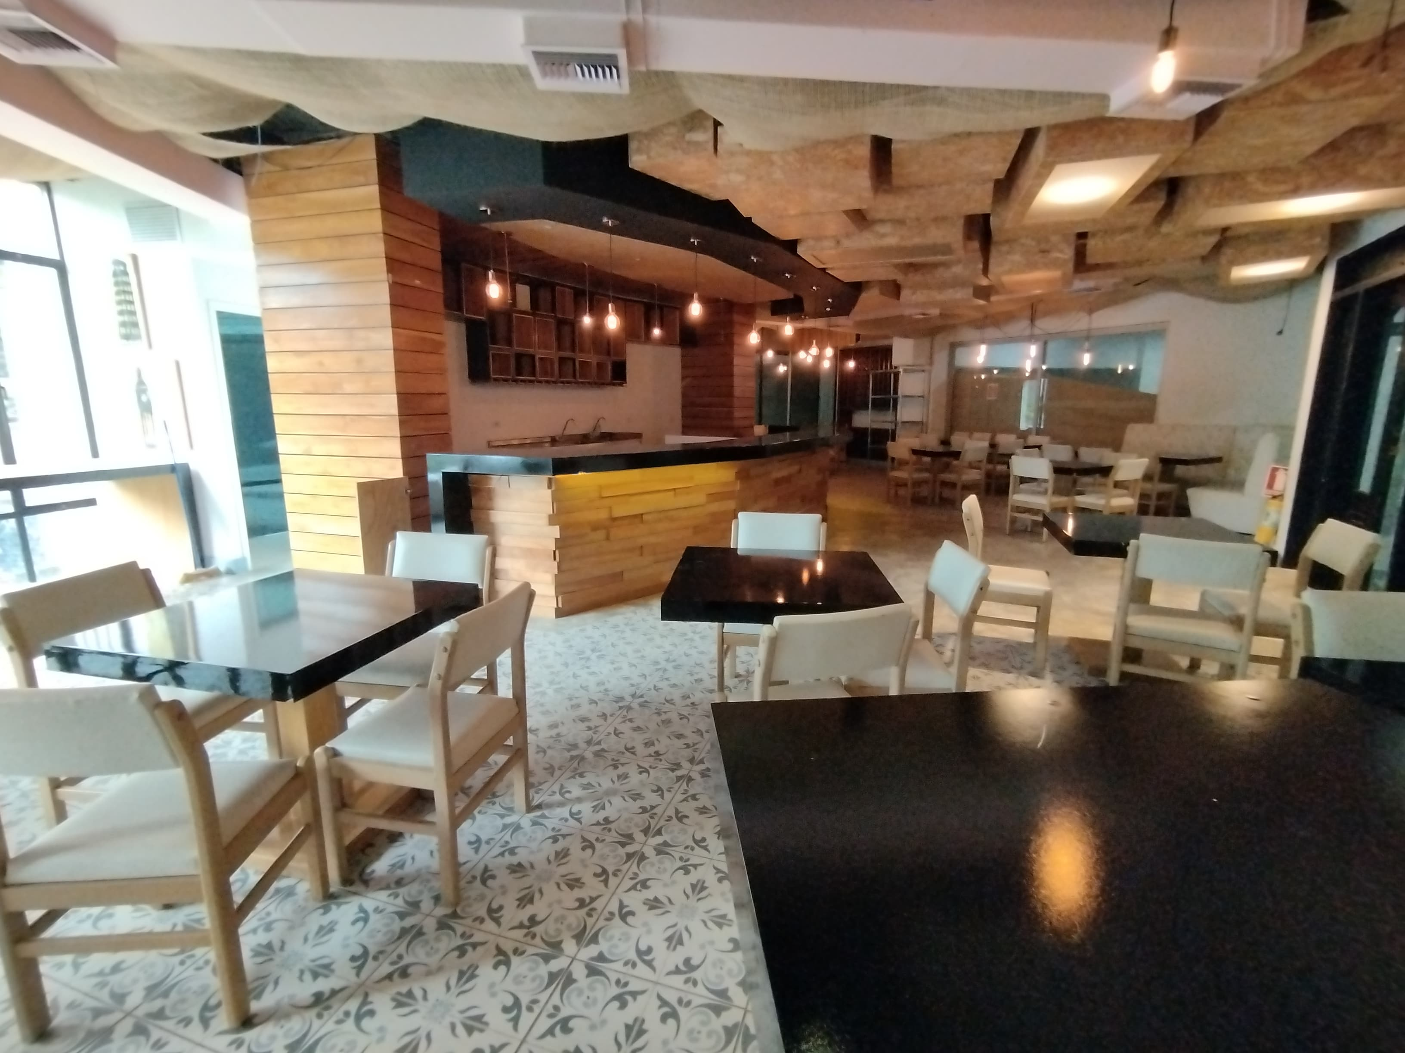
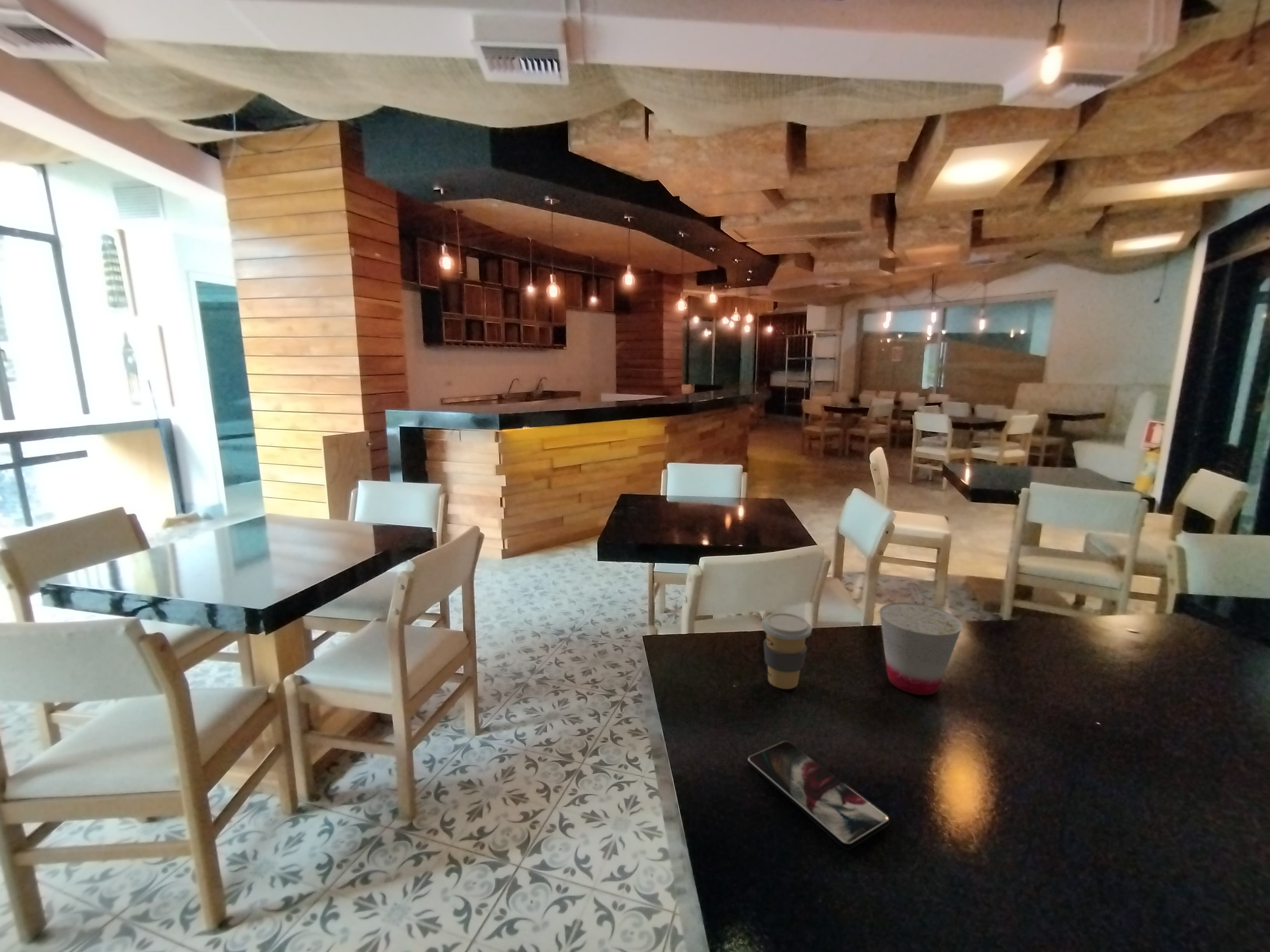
+ coffee cup [761,612,812,689]
+ cup [879,602,963,695]
+ smartphone [747,740,890,850]
